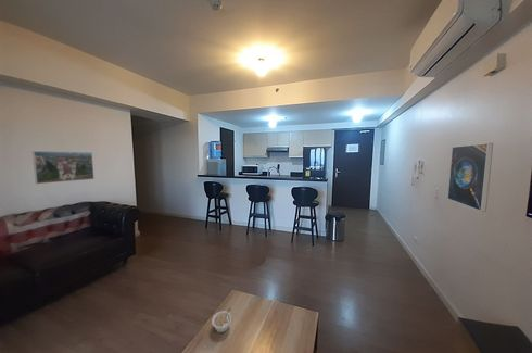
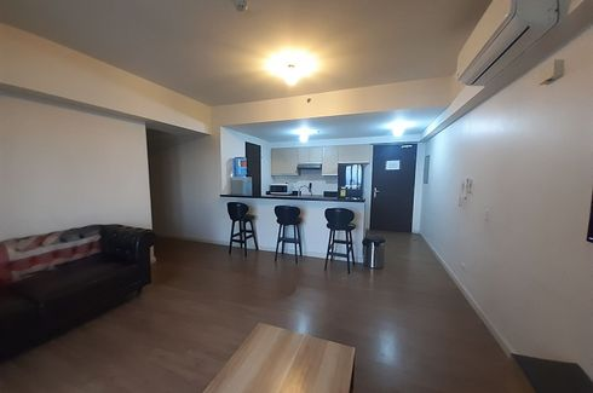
- legume [211,306,232,333]
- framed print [446,142,494,213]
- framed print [31,150,96,185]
